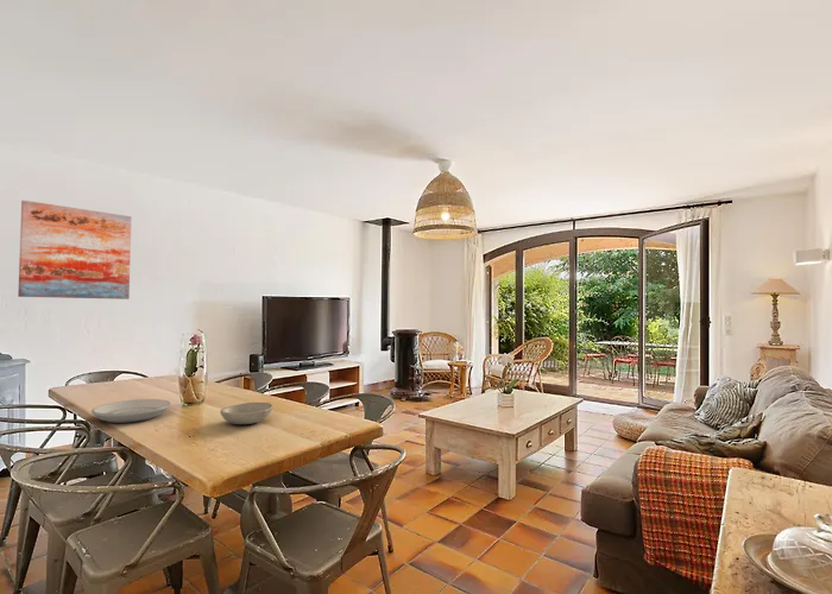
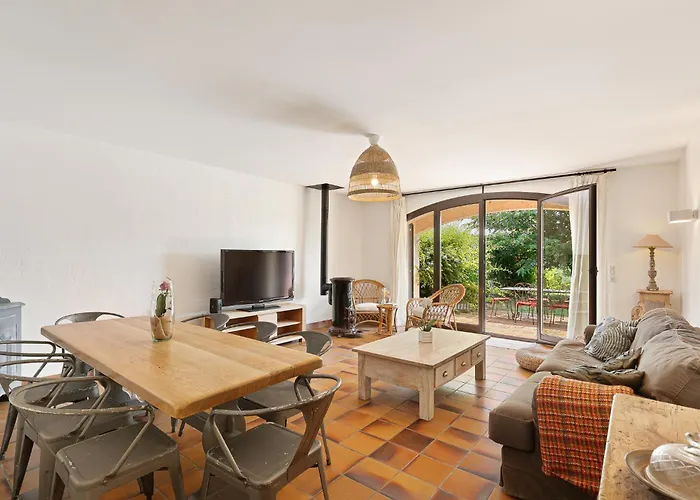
- wall art [17,200,132,301]
- bowl [219,402,275,425]
- plate [90,398,172,424]
